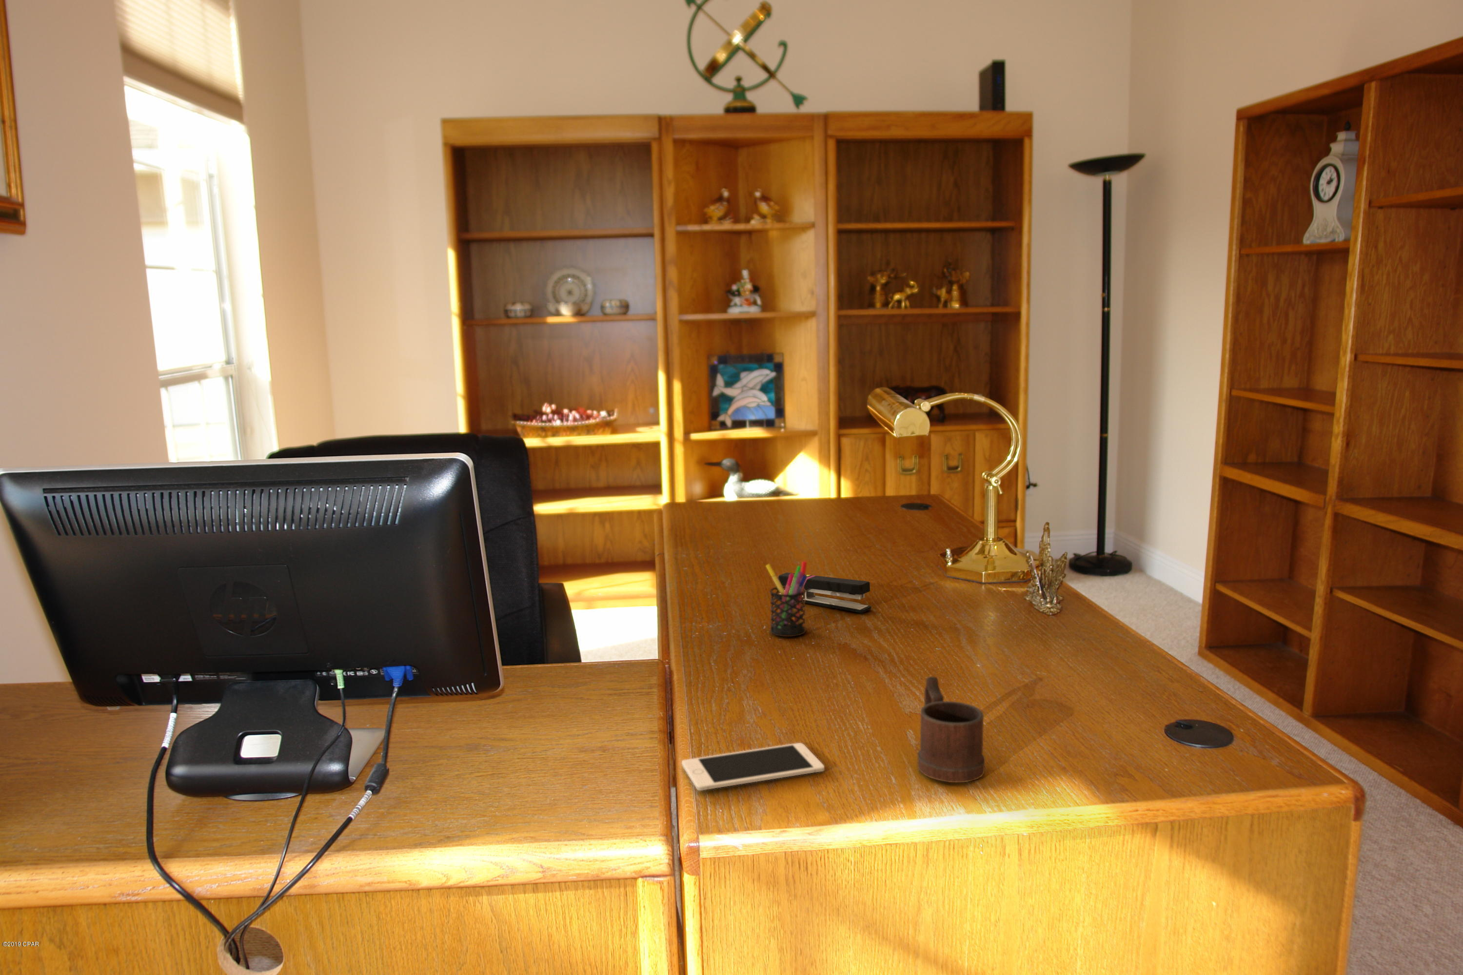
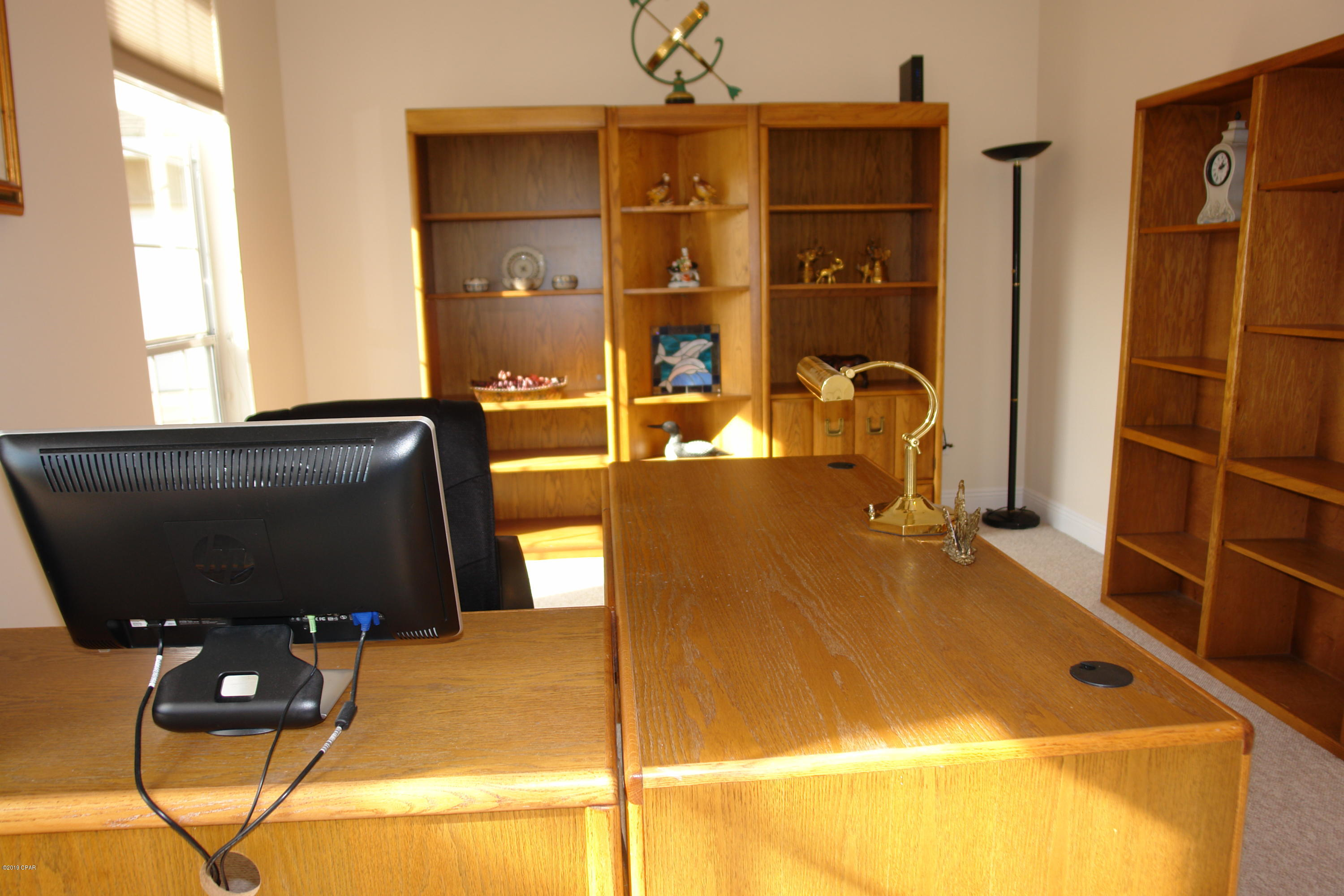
- cell phone [681,742,825,791]
- stapler [778,572,872,614]
- mug [918,676,985,782]
- pen holder [765,560,808,638]
